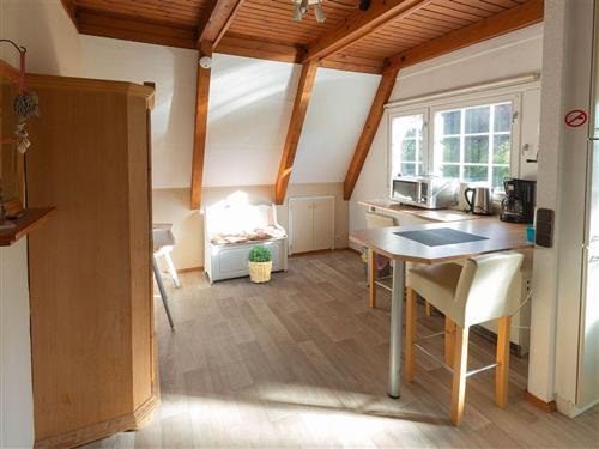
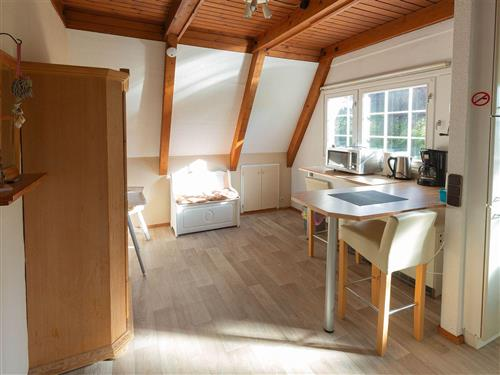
- potted plant [247,244,273,284]
